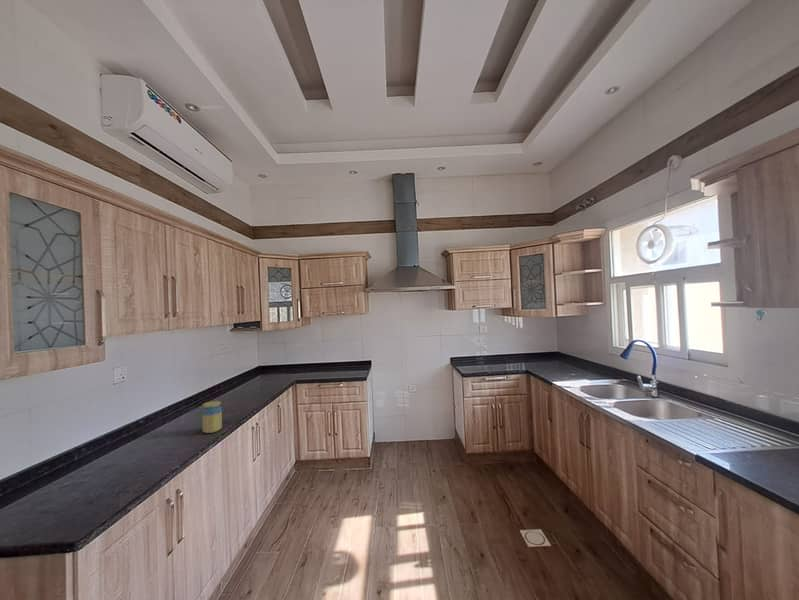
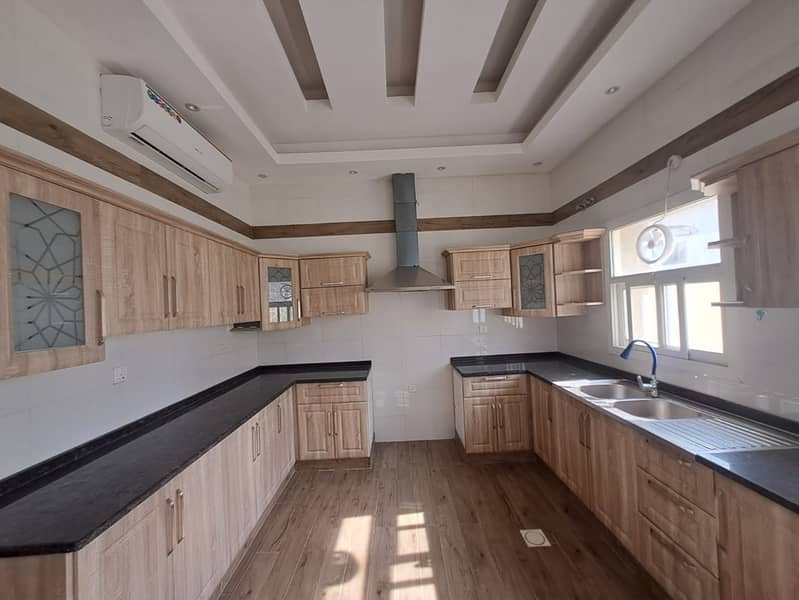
- jar [201,400,223,434]
